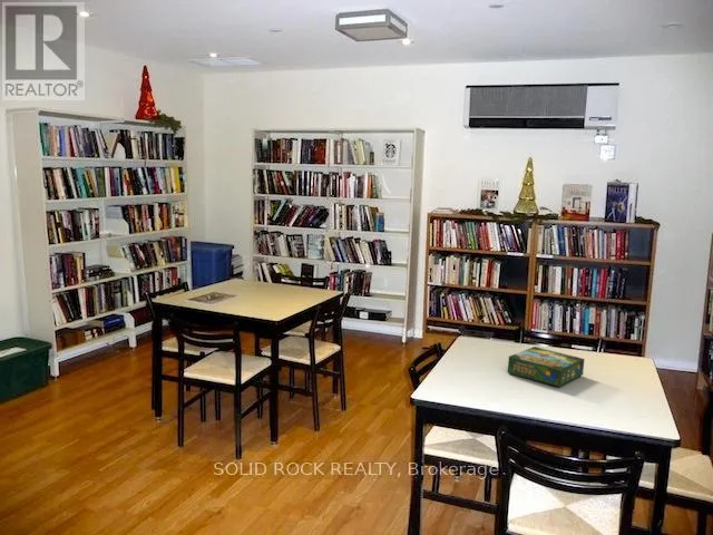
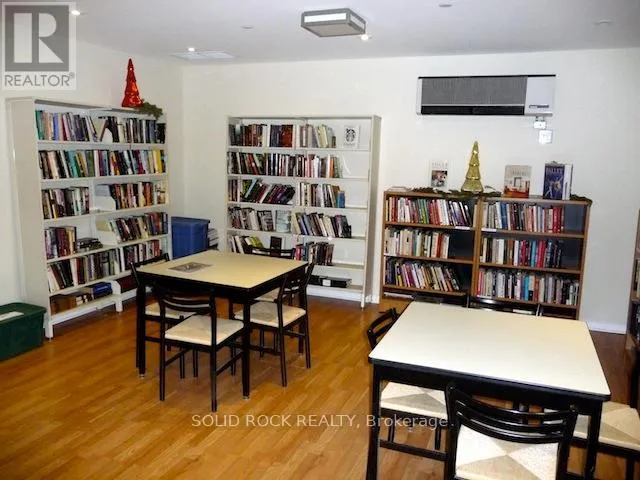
- board game [507,346,586,388]
